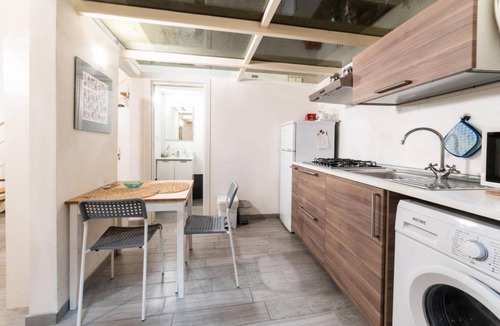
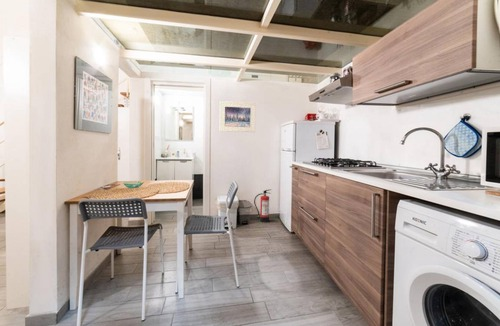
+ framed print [219,100,257,133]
+ fire extinguisher [253,189,272,223]
